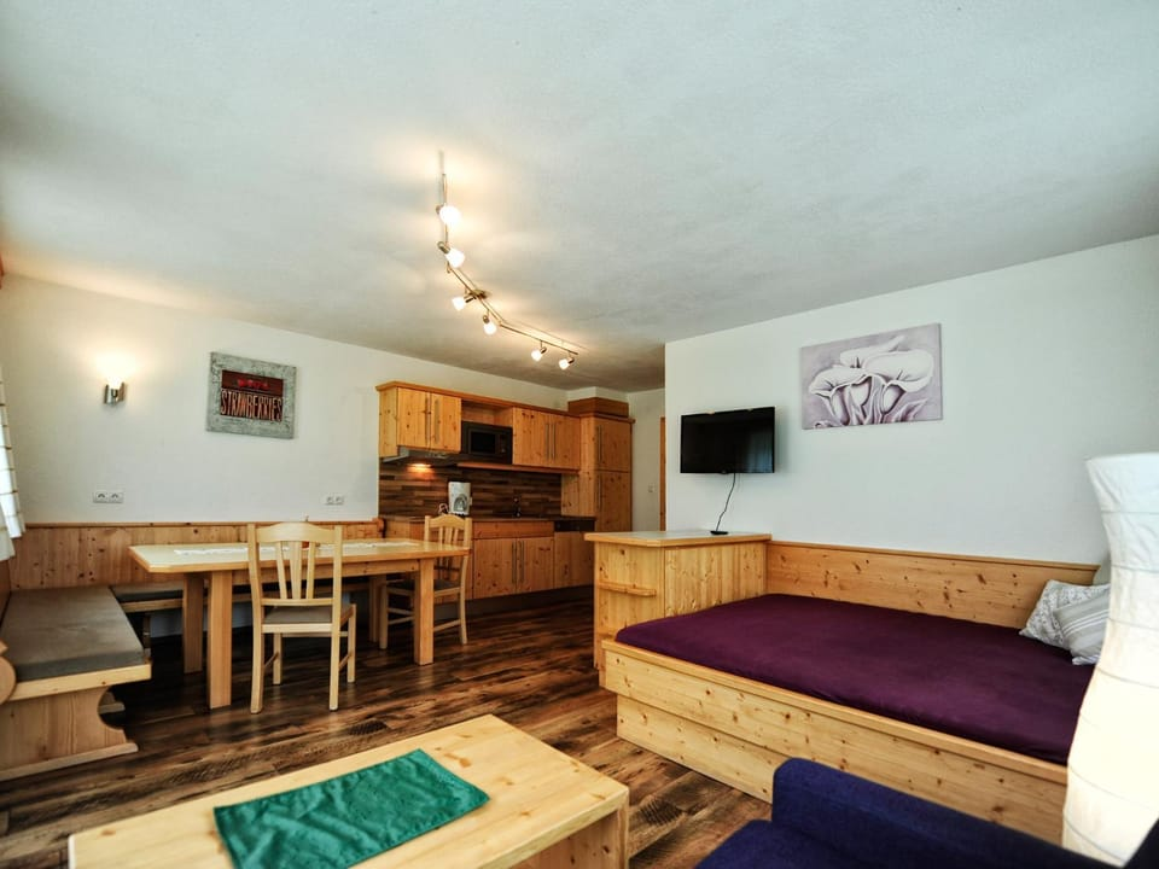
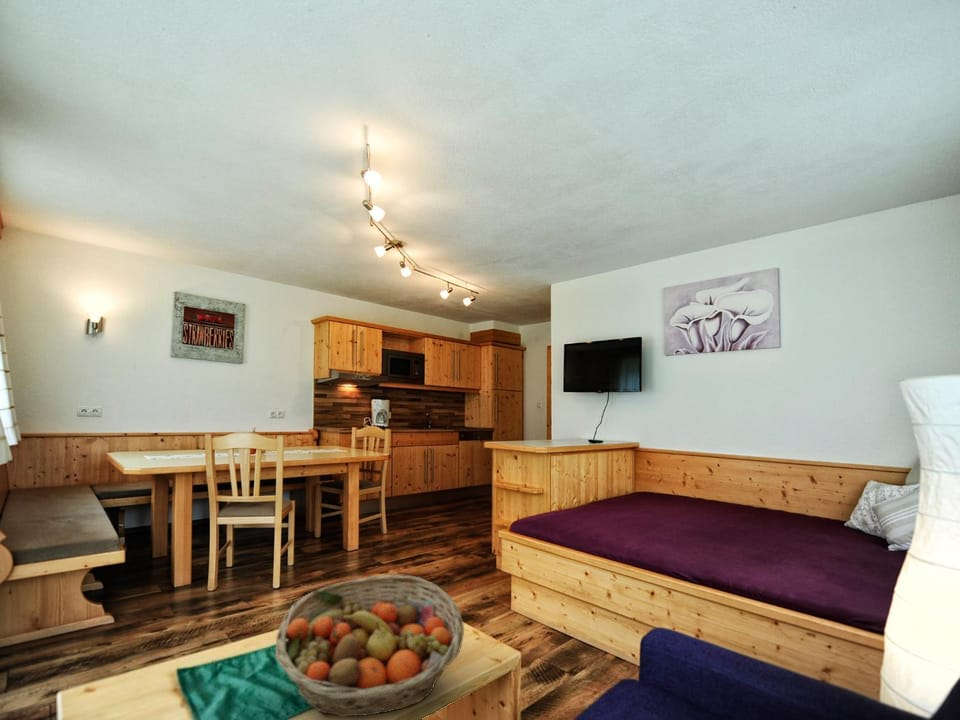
+ fruit basket [274,574,465,718]
